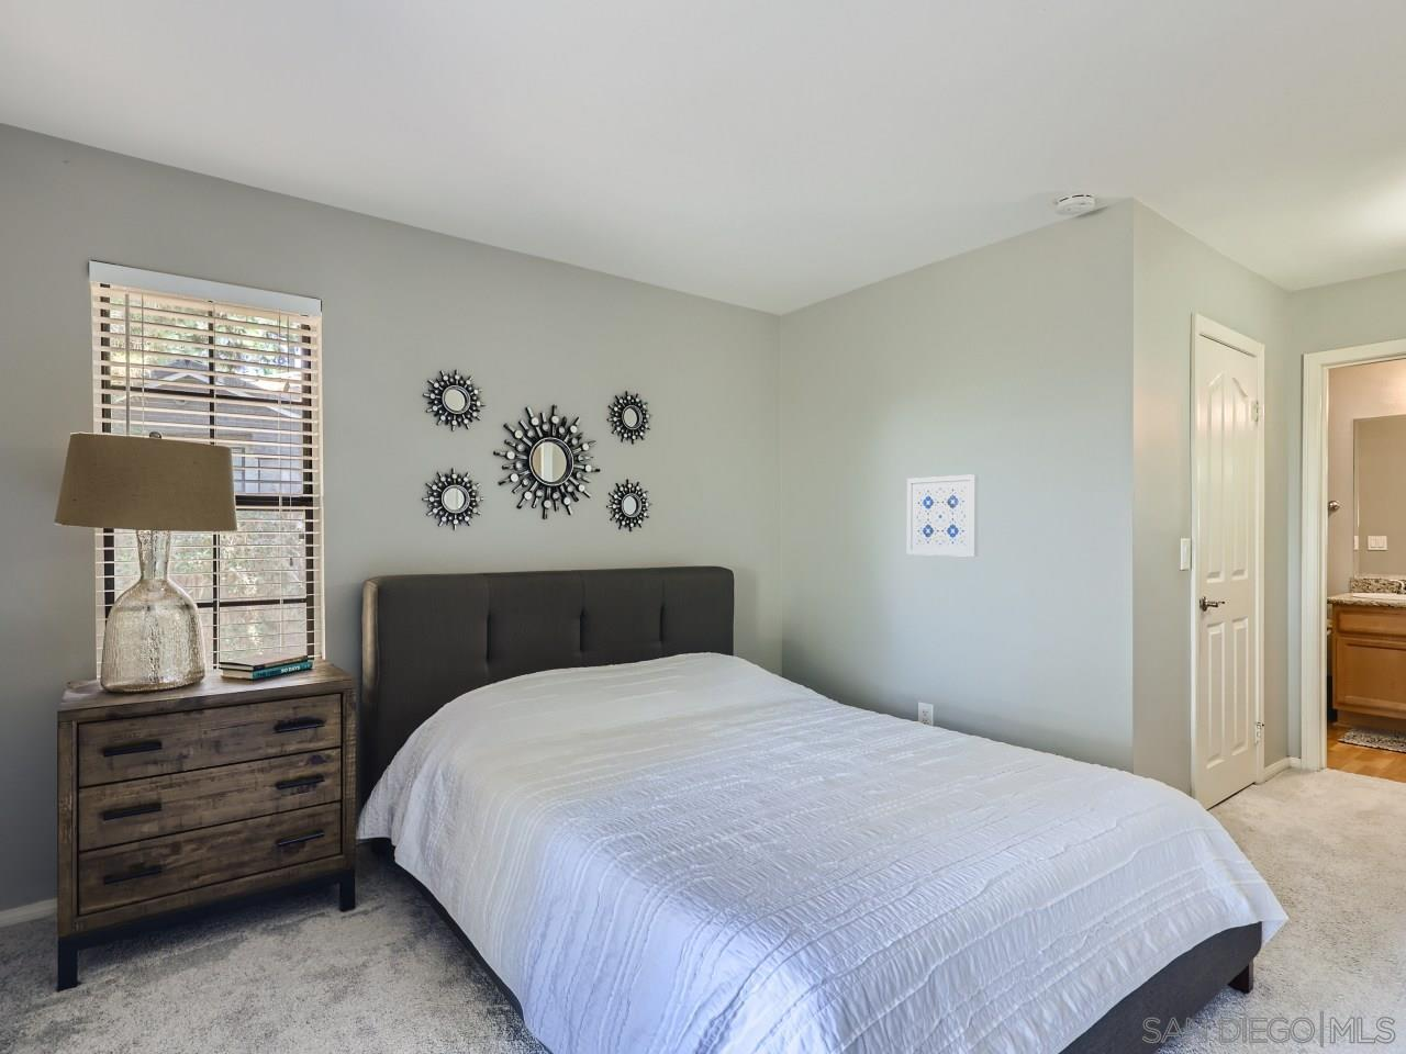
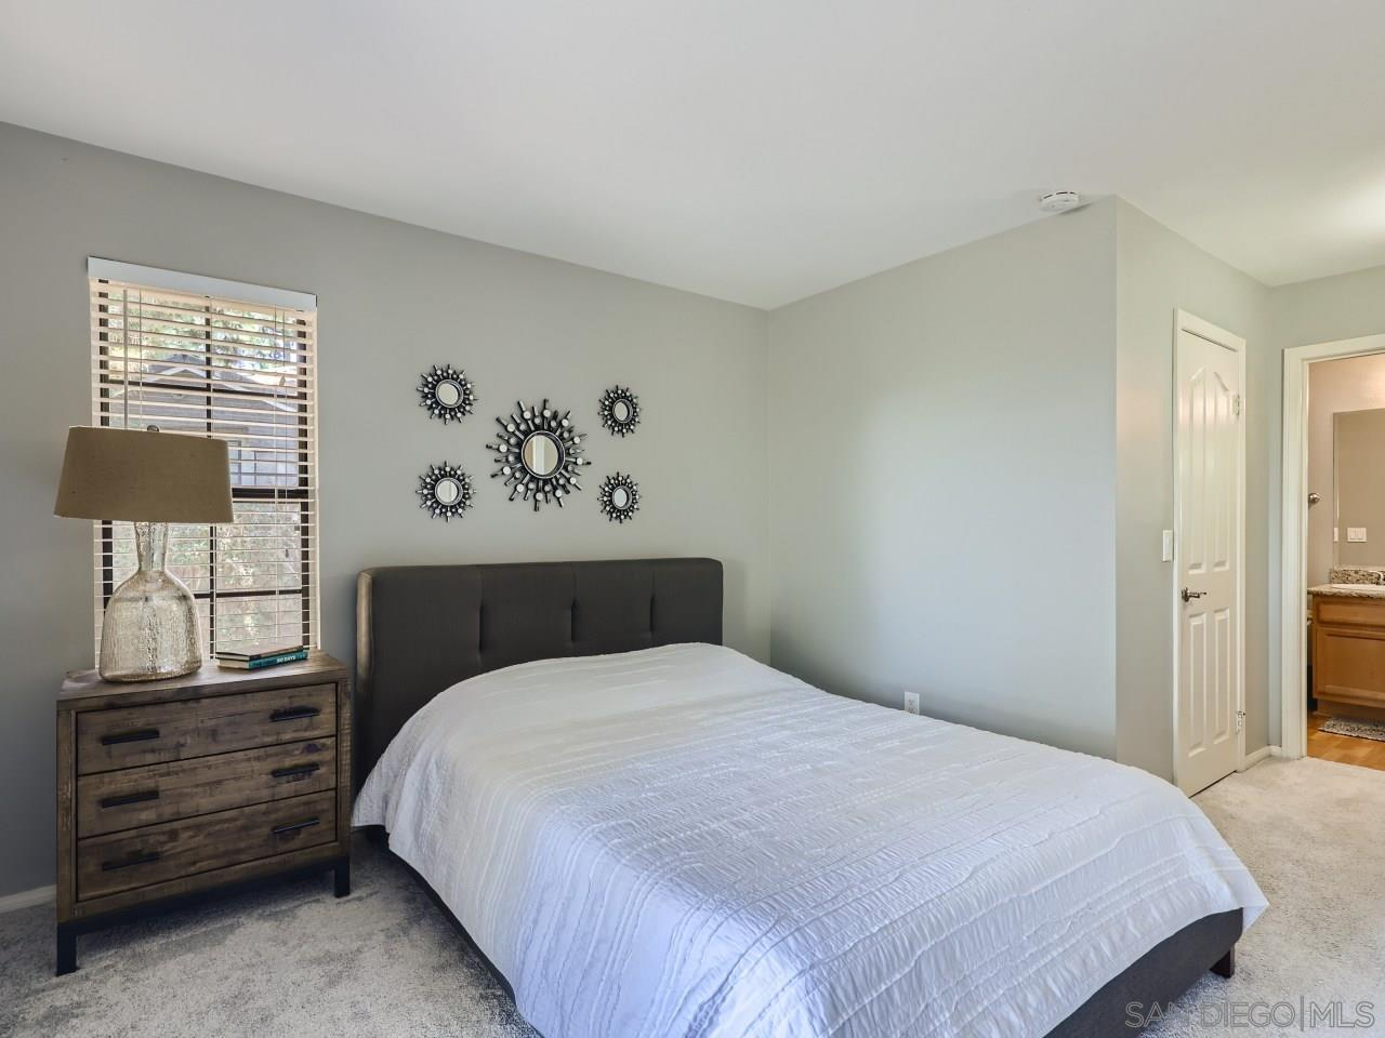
- wall art [907,473,979,558]
